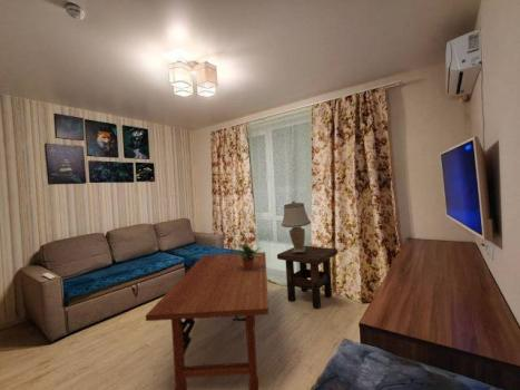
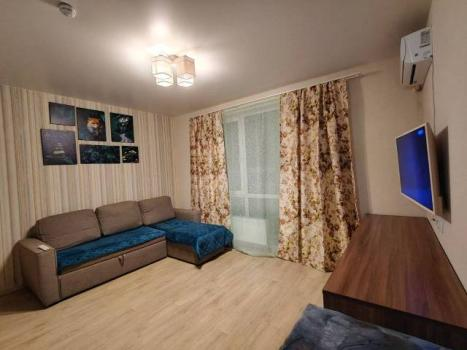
- table lamp [281,199,312,254]
- coffee table [145,251,269,390]
- side table [276,245,339,310]
- potted plant [233,235,262,270]
